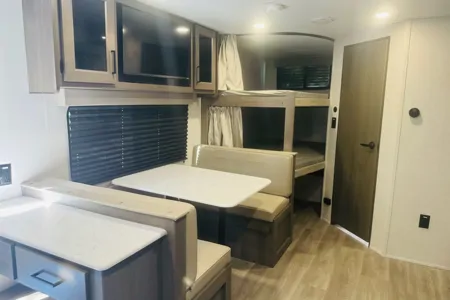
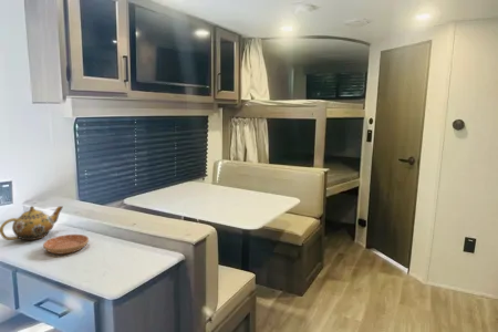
+ saucer [42,234,90,256]
+ teapot [0,205,64,241]
